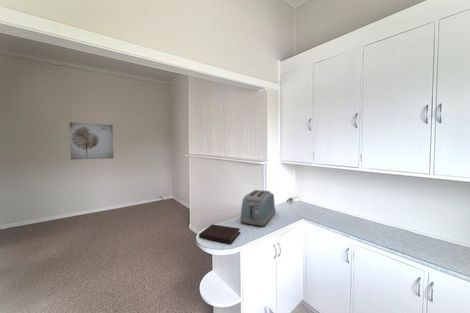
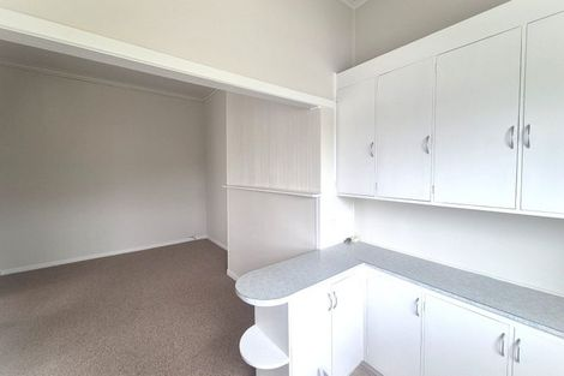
- toaster [239,189,276,227]
- notebook [198,223,242,244]
- wall art [69,121,114,160]
